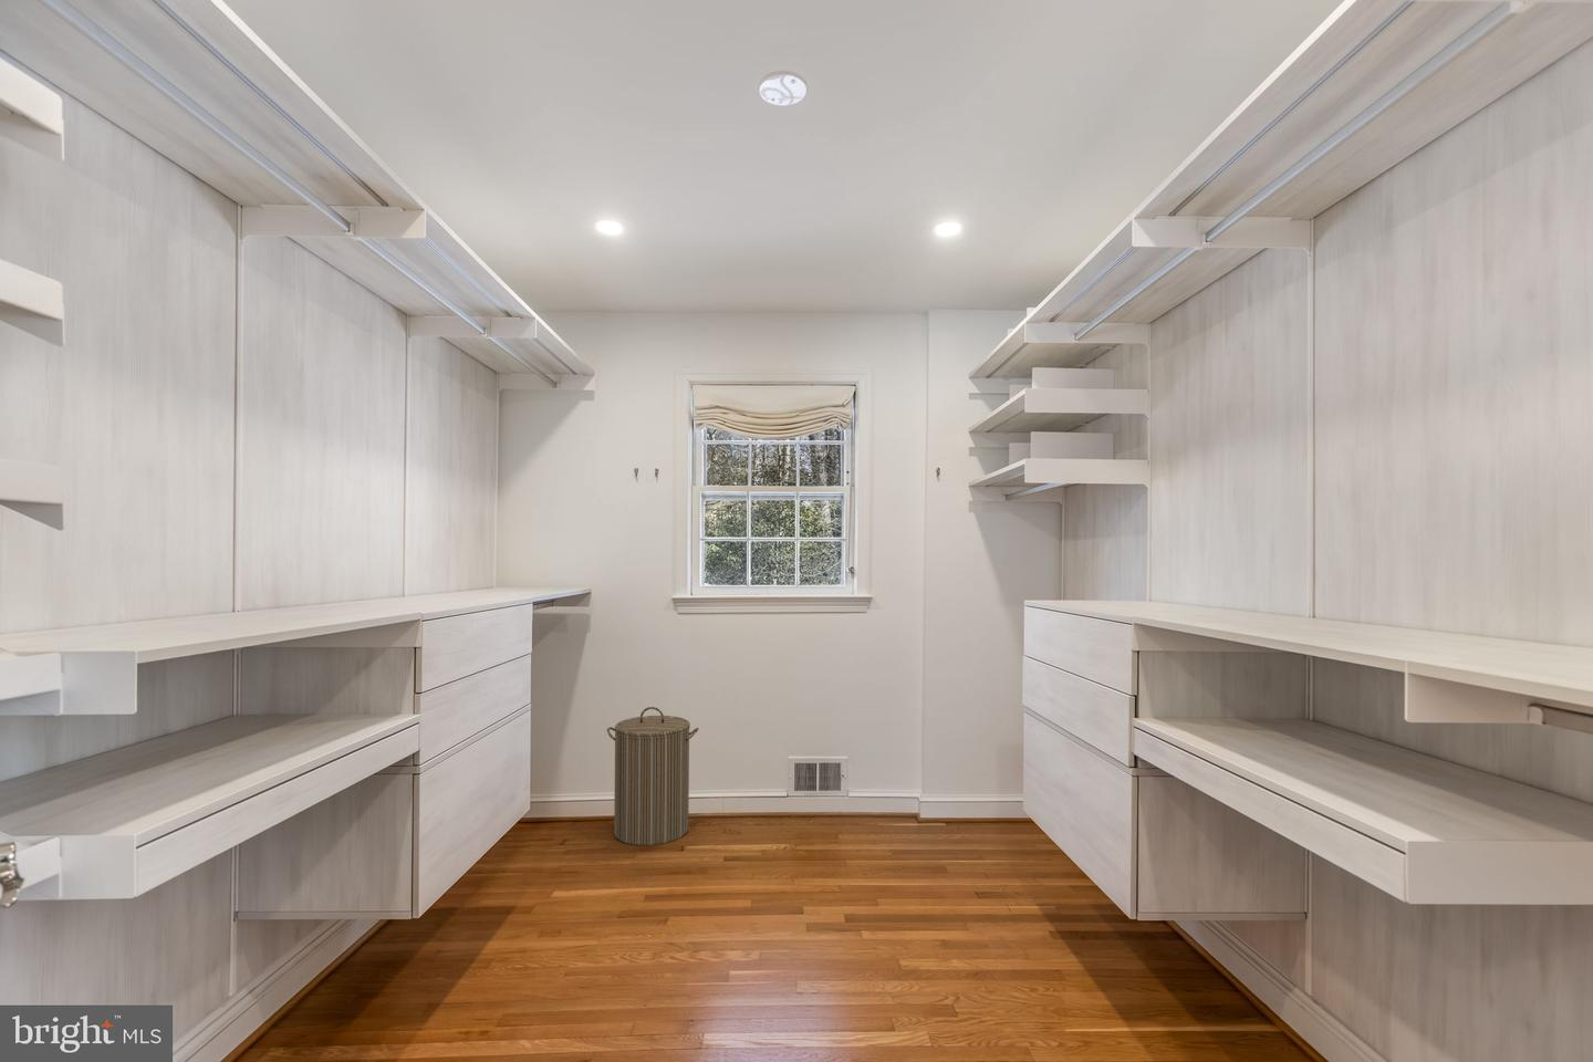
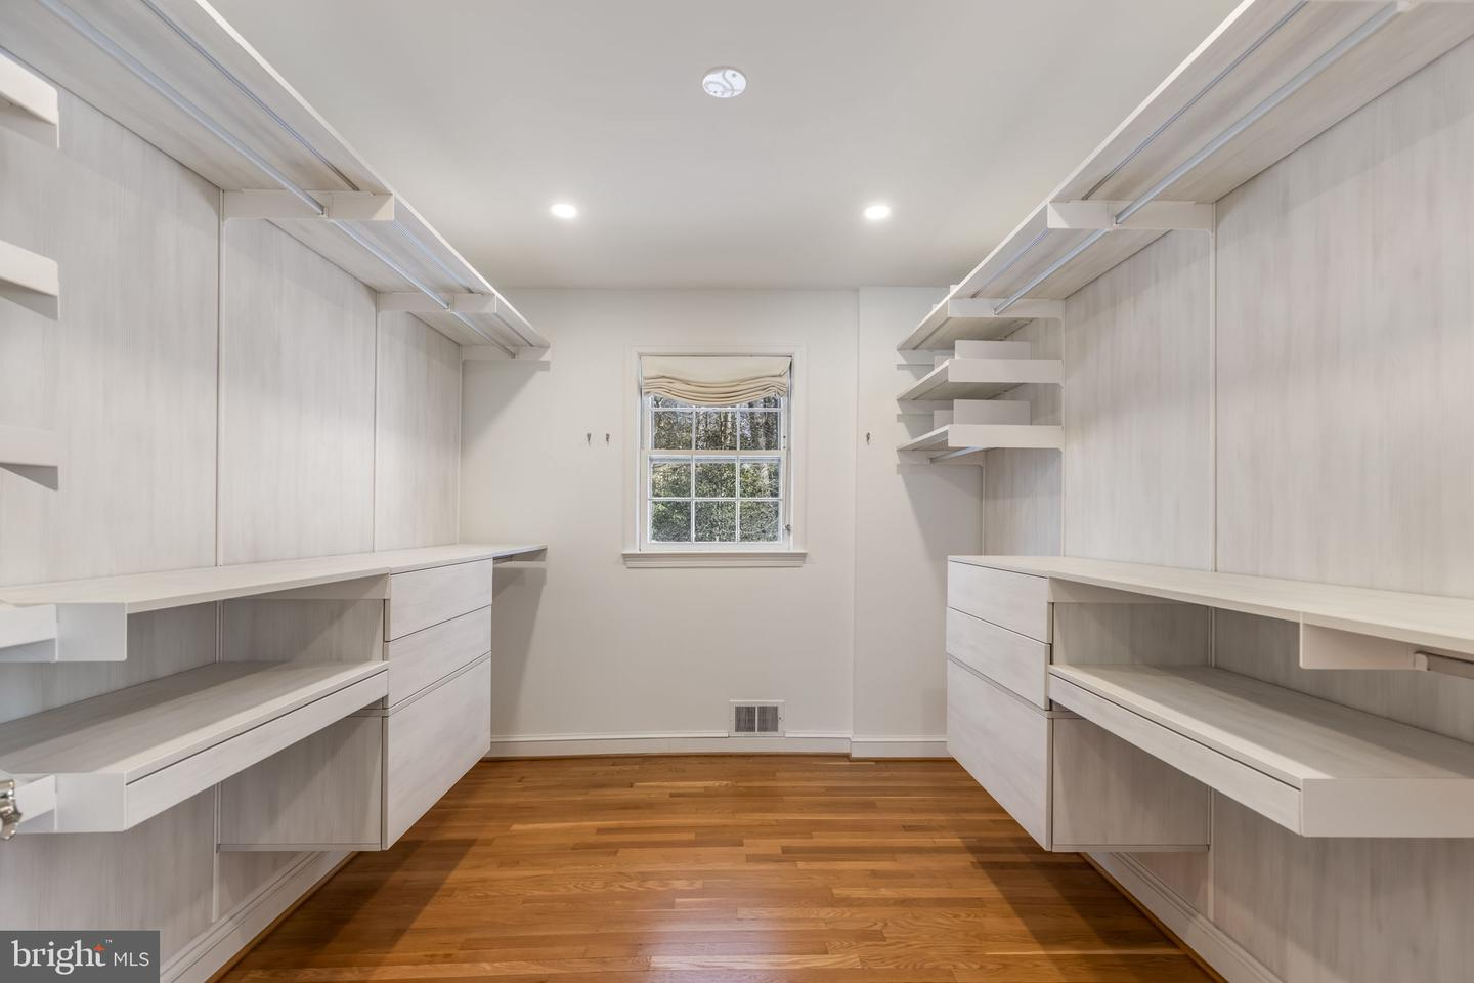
- laundry hamper [606,705,699,846]
